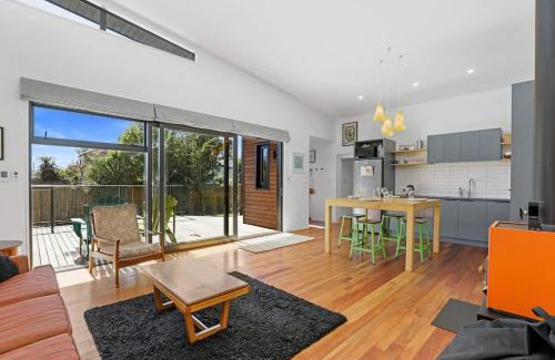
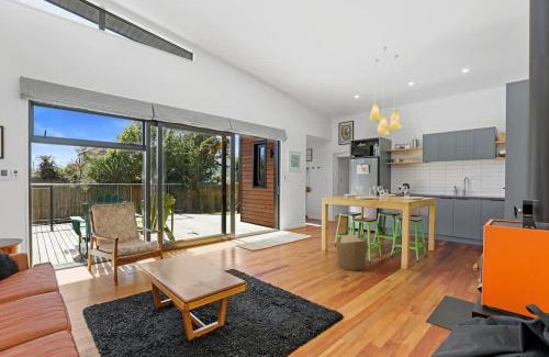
+ pouf [335,233,370,271]
